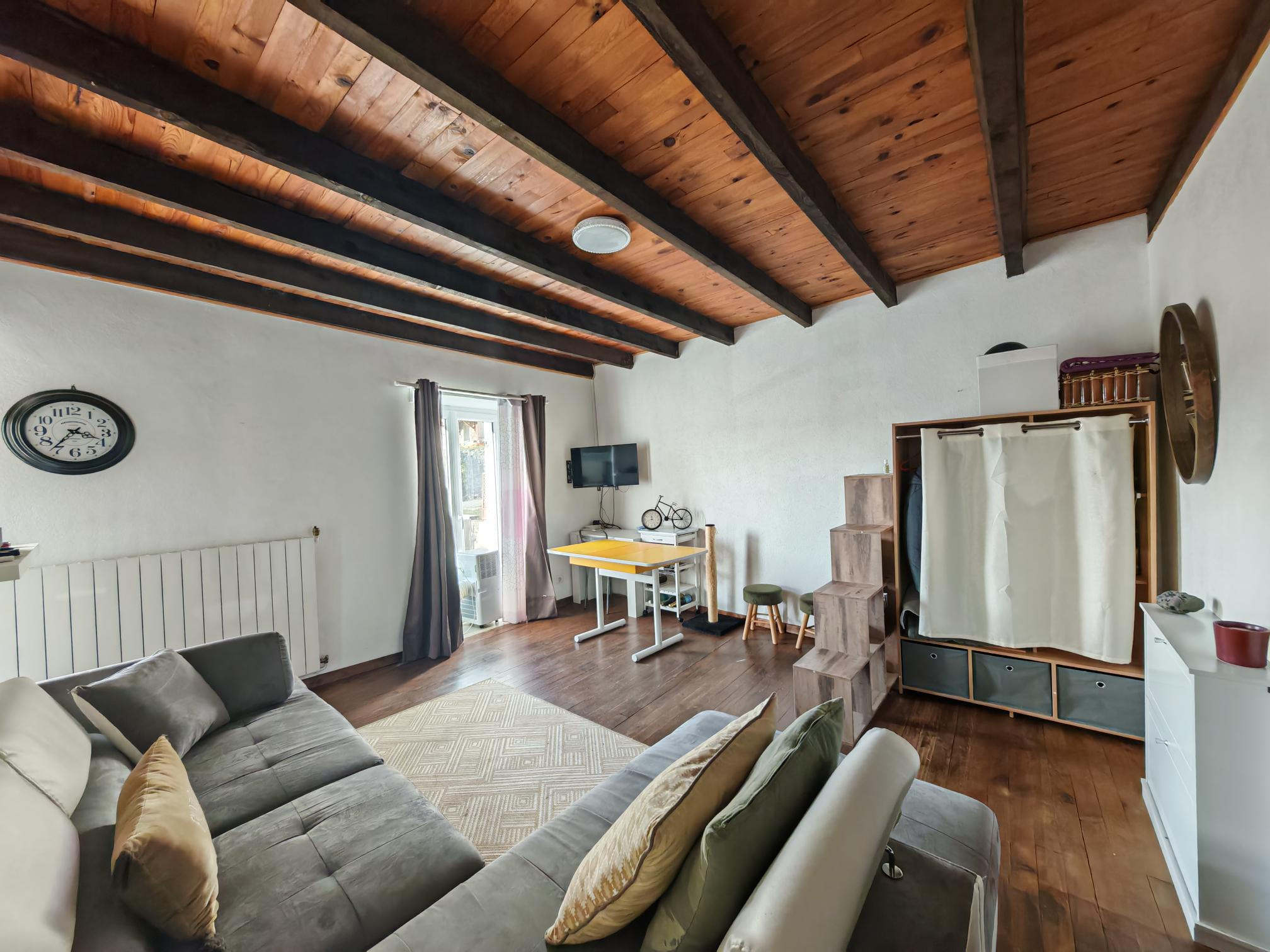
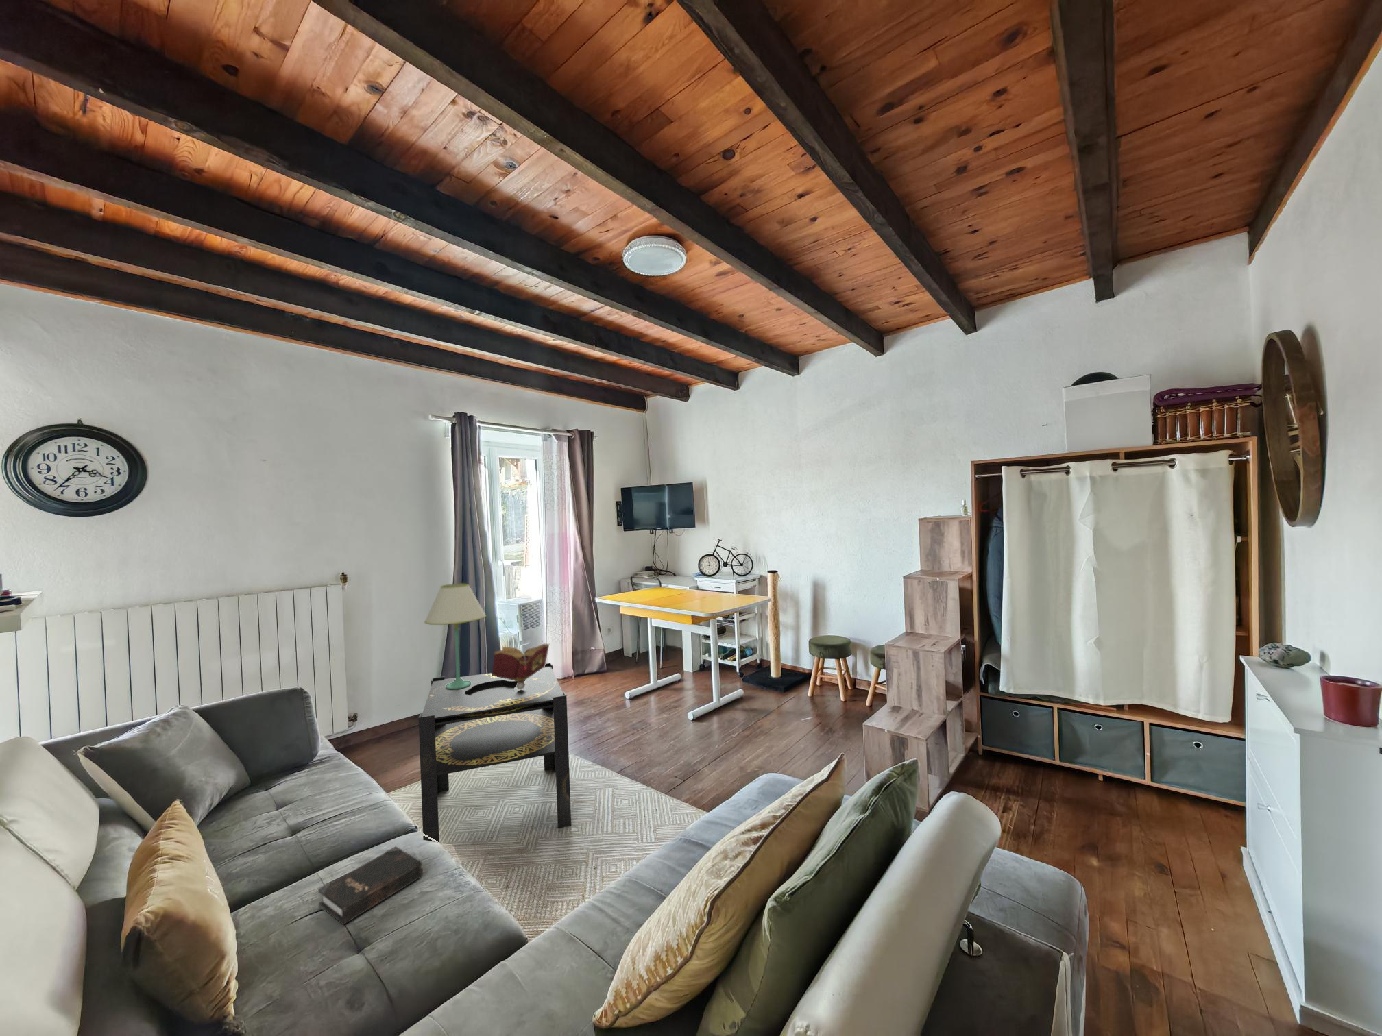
+ table lamp [423,583,486,689]
+ book [492,643,550,690]
+ hardback book [318,846,423,926]
+ side table [418,663,571,843]
